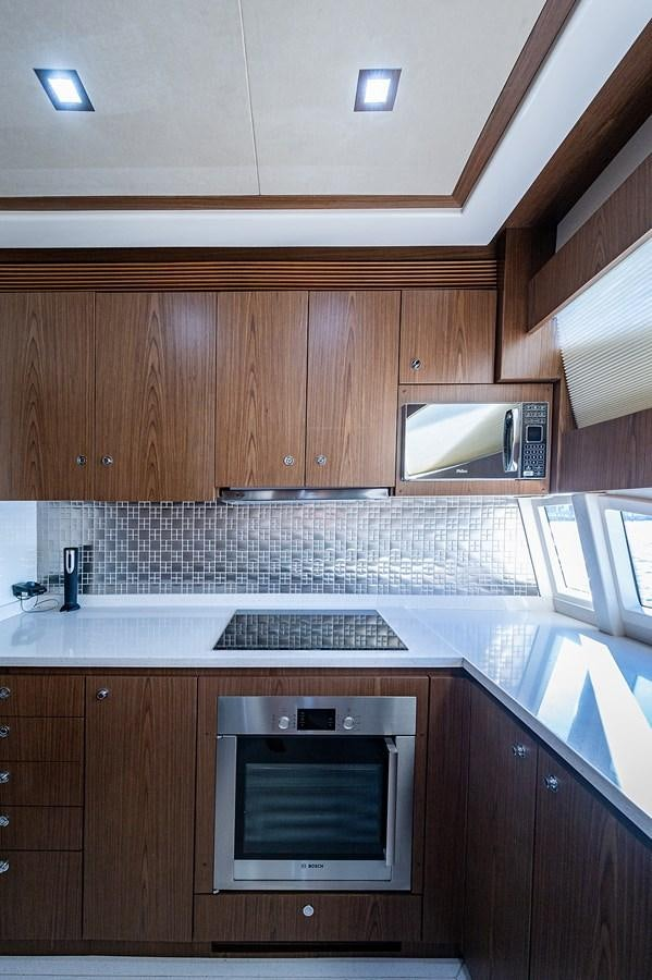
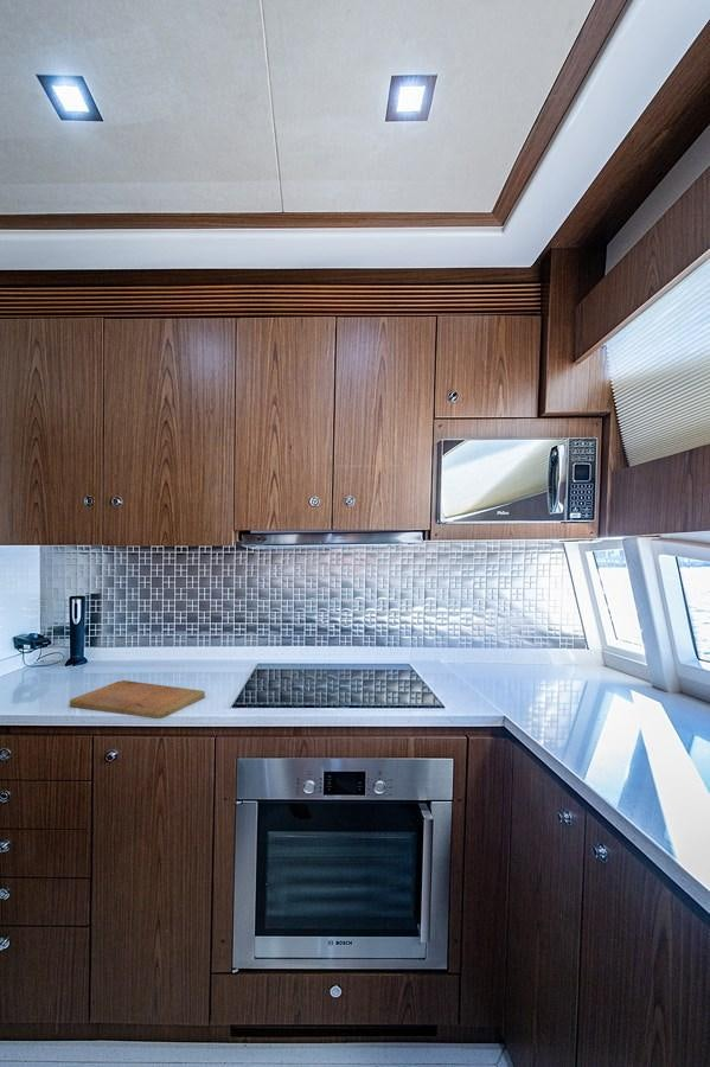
+ cutting board [69,679,206,720]
